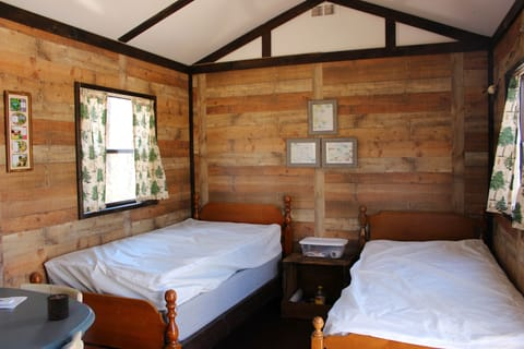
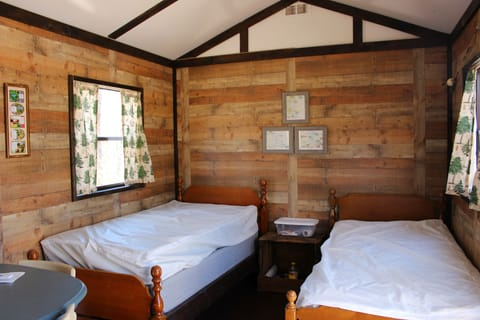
- candle [45,286,71,321]
